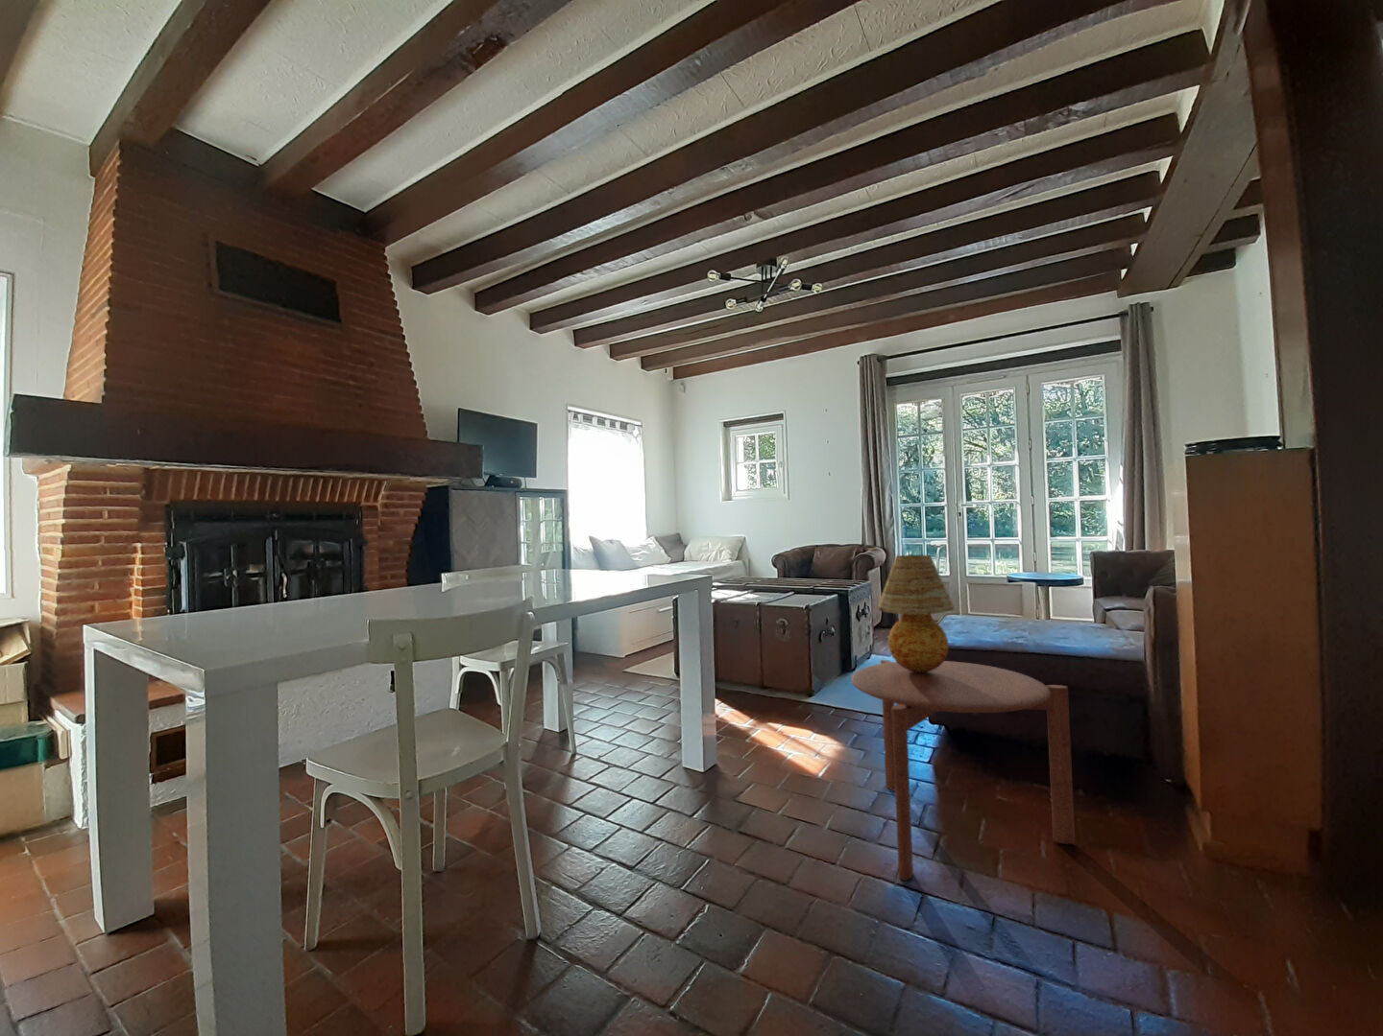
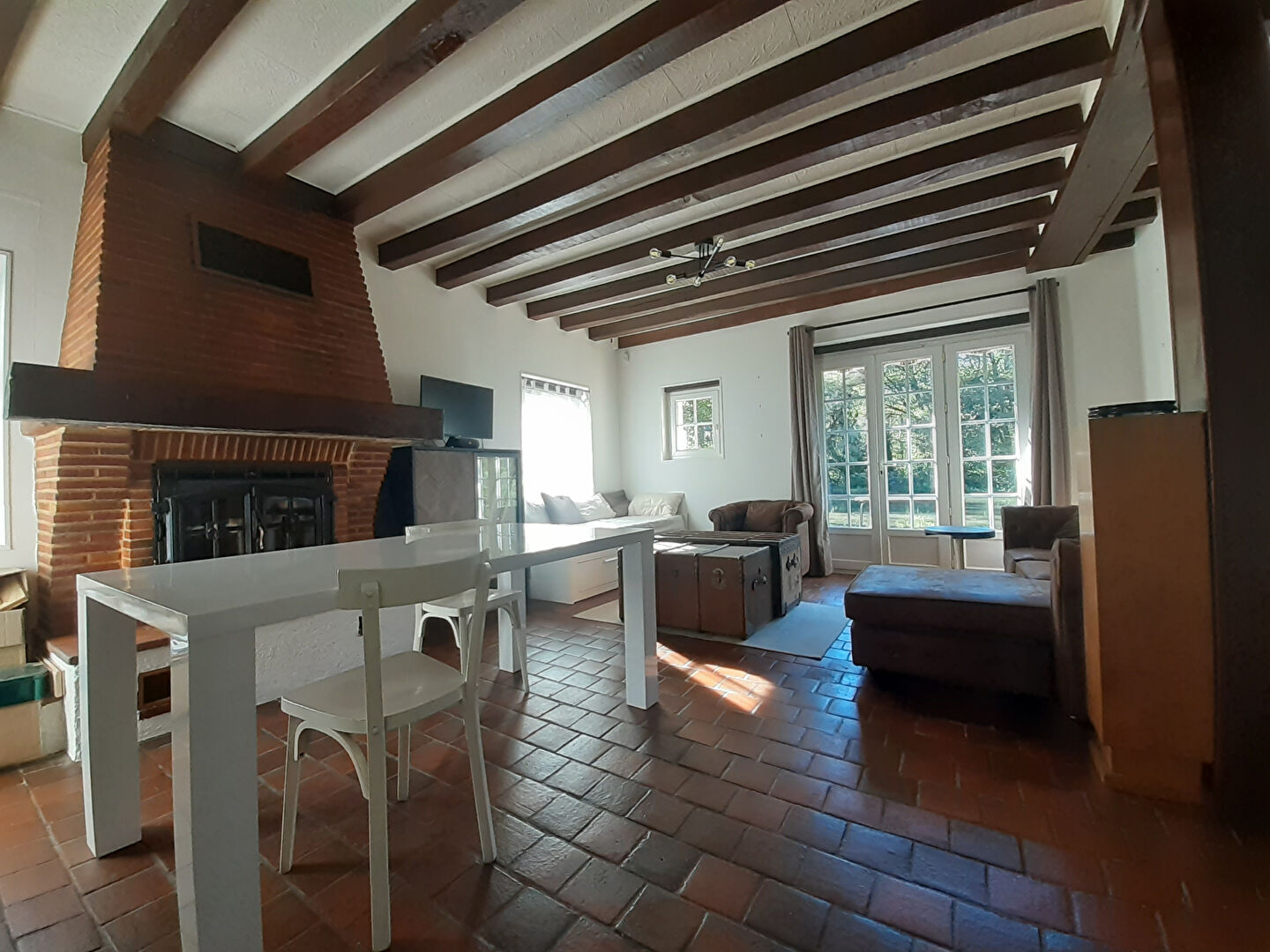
- table lamp [876,554,956,673]
- side table [850,659,1076,881]
